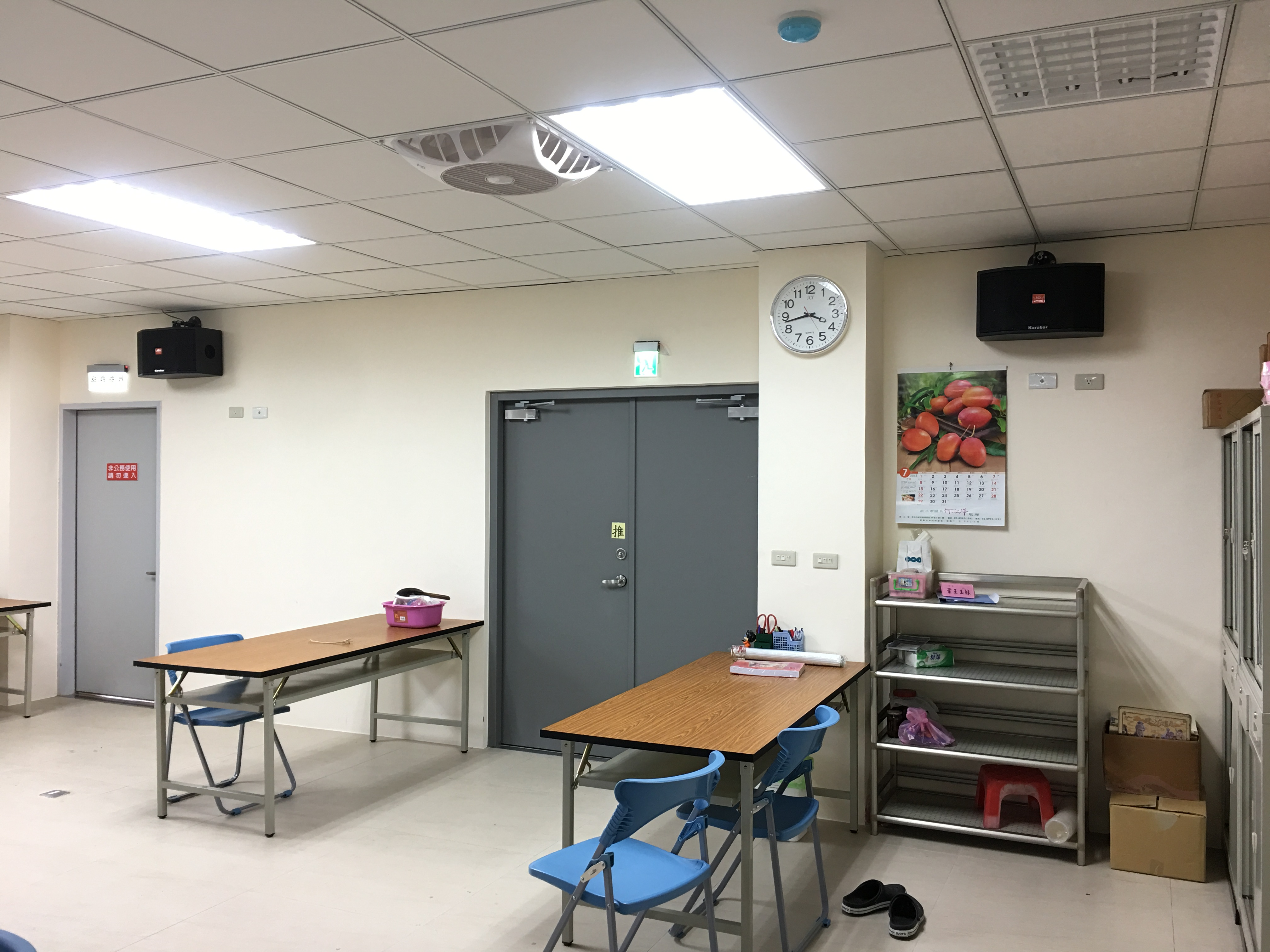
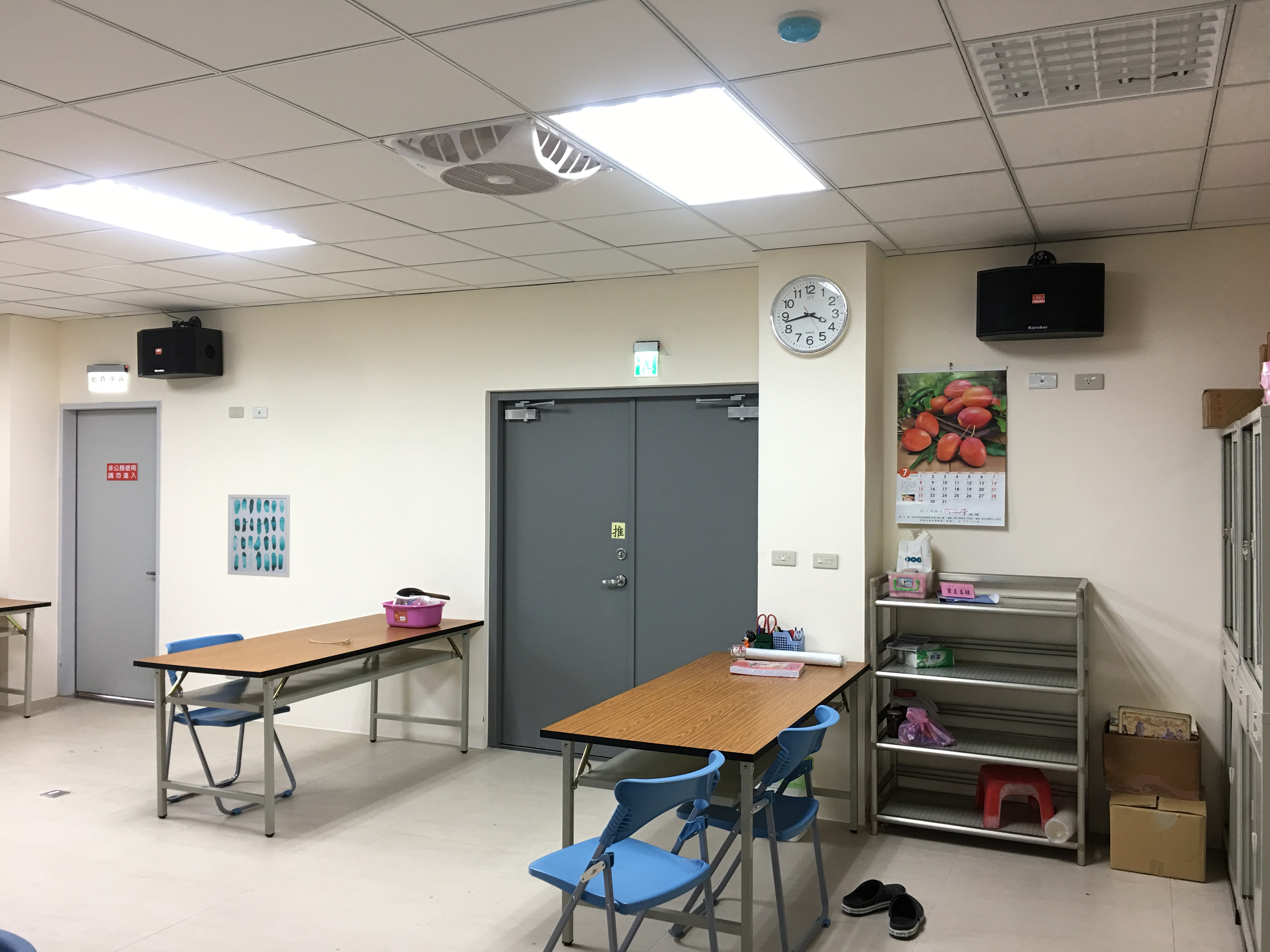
+ wall art [227,494,290,578]
